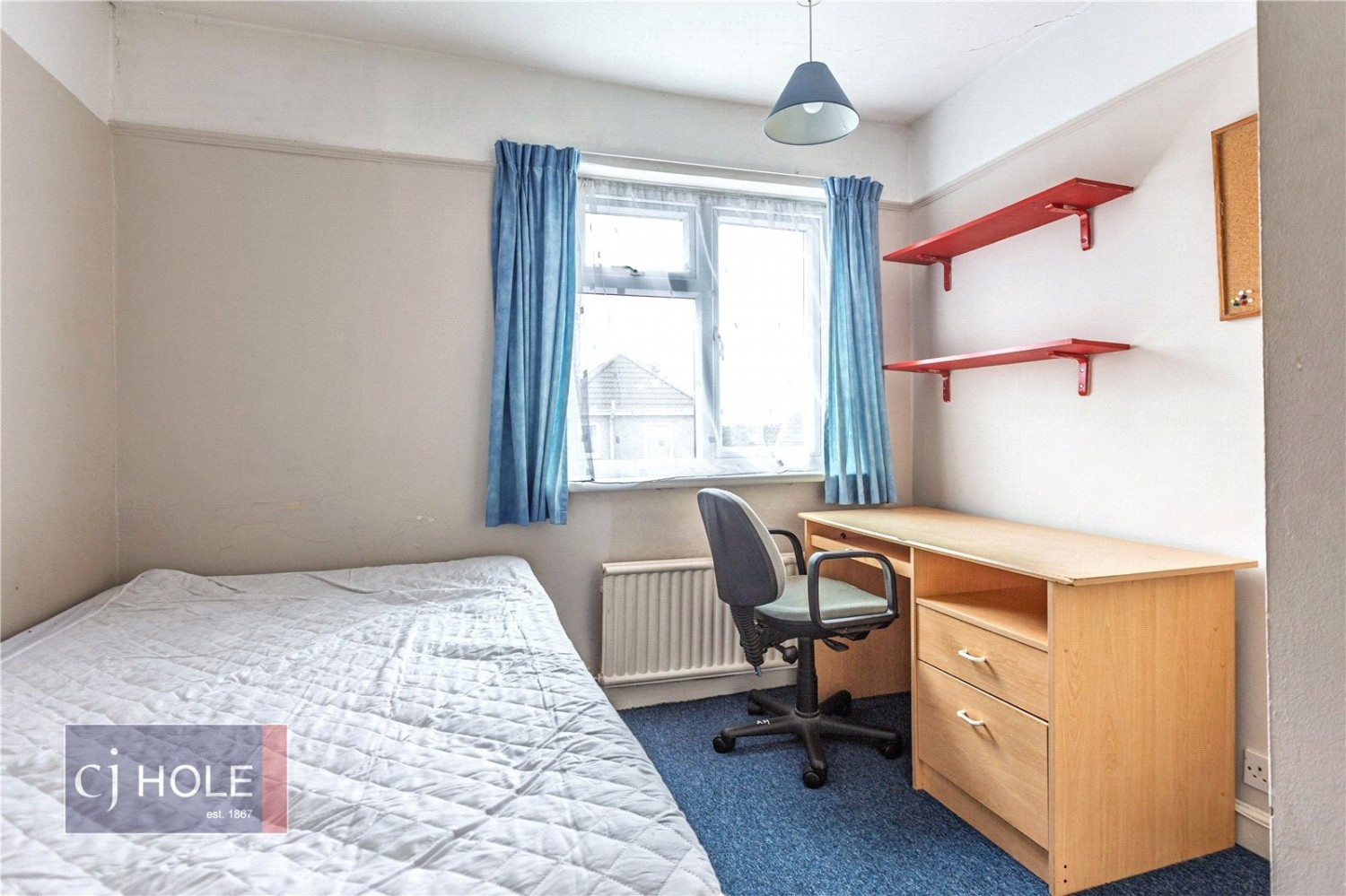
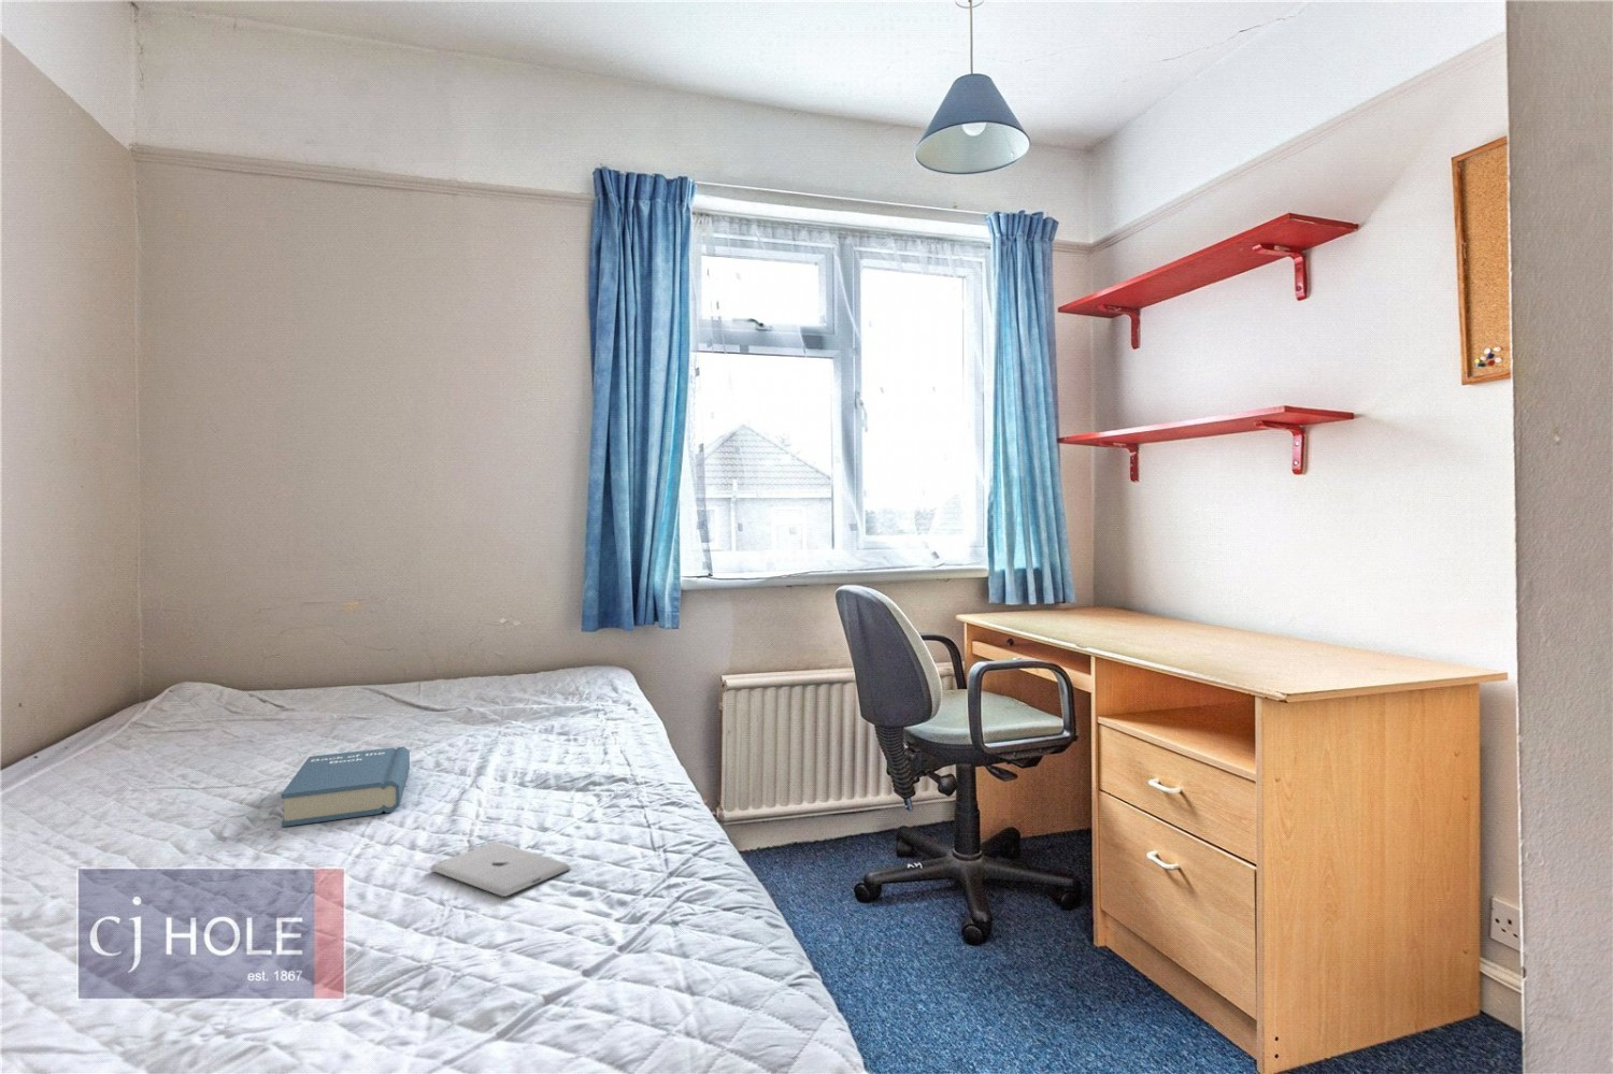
+ book [280,746,411,828]
+ tablet [428,840,572,898]
